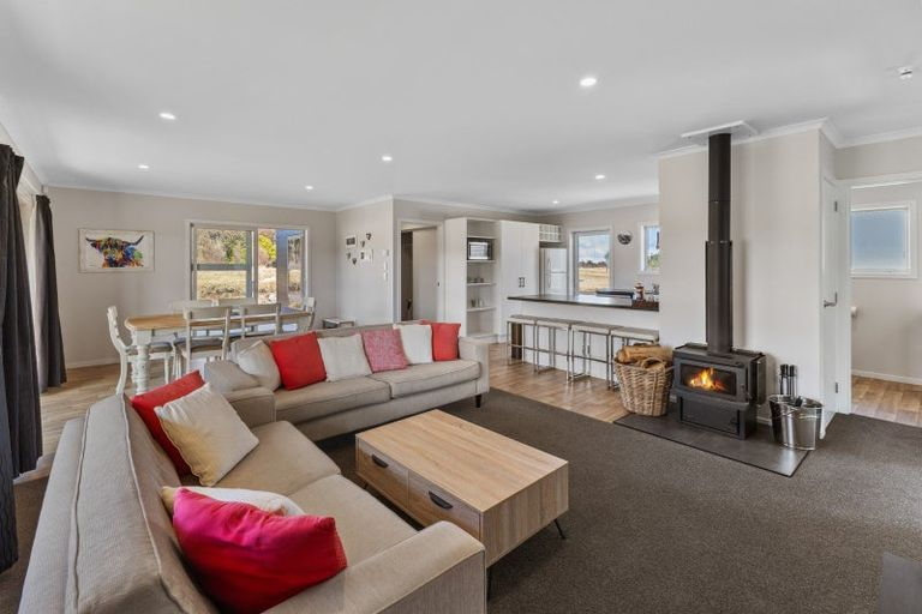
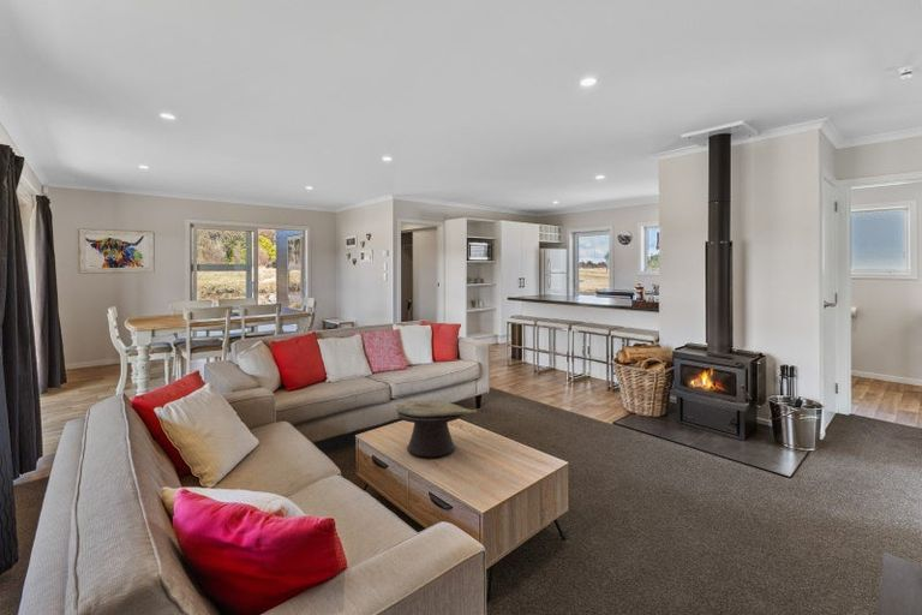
+ decorative bowl [393,399,479,458]
